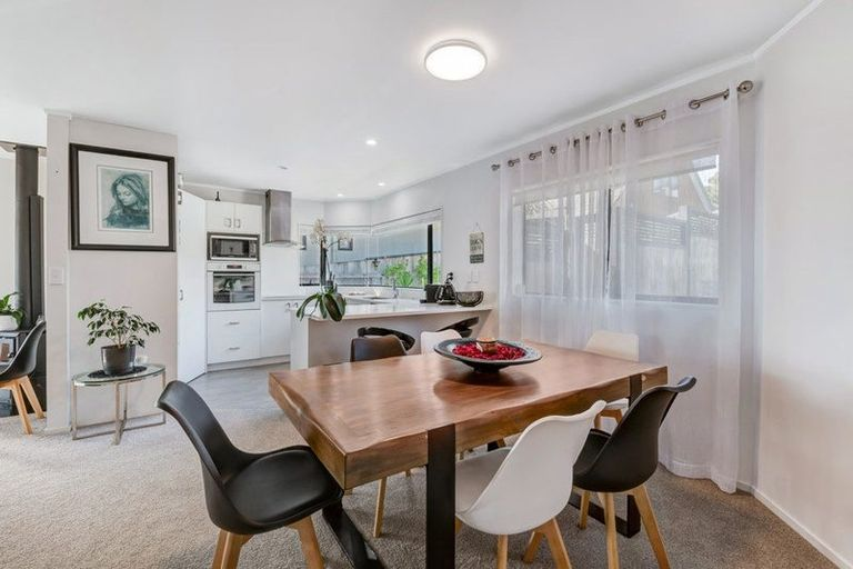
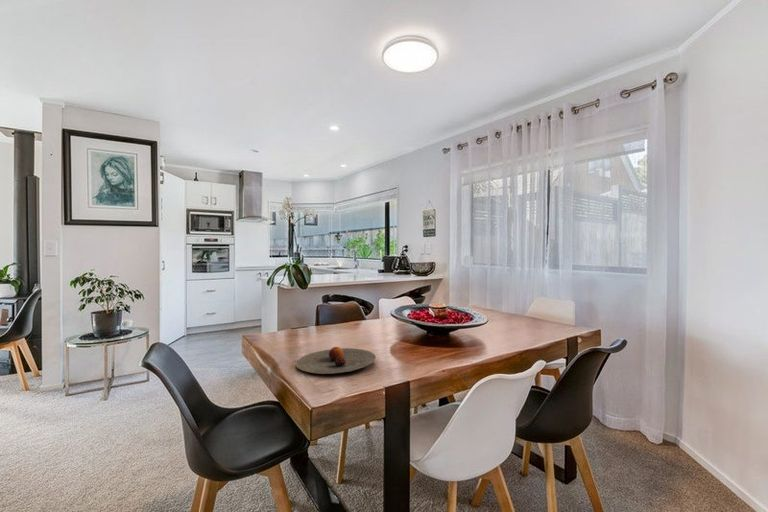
+ plate [295,346,377,375]
